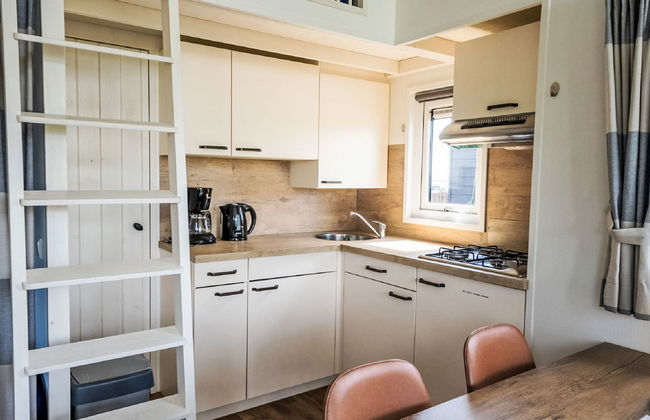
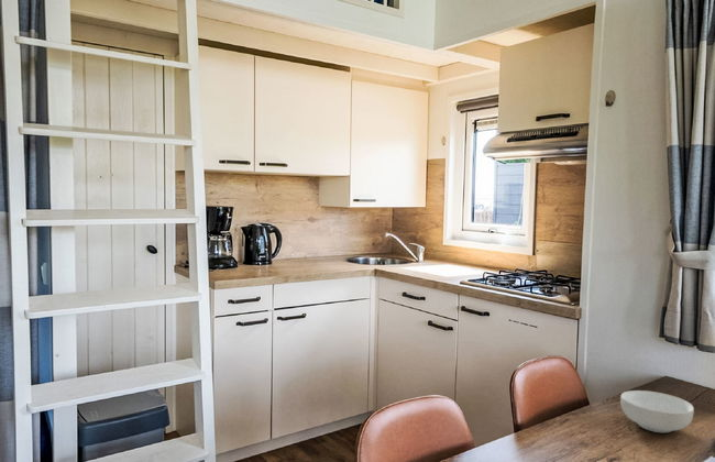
+ cereal bowl [619,389,695,433]
